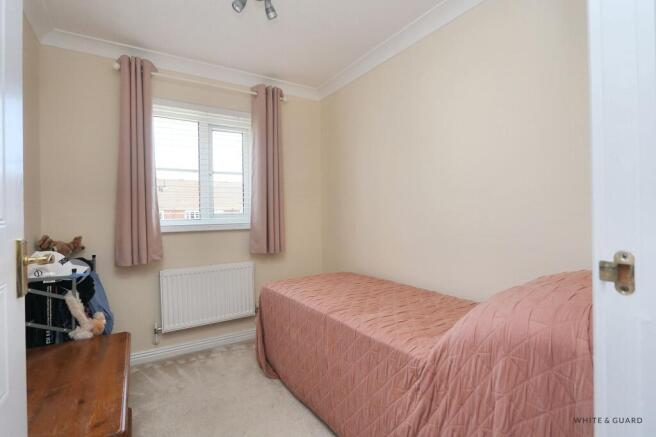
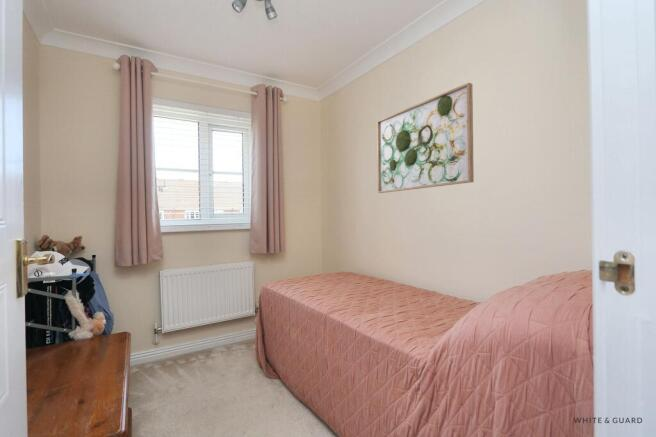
+ wall art [376,82,475,194]
